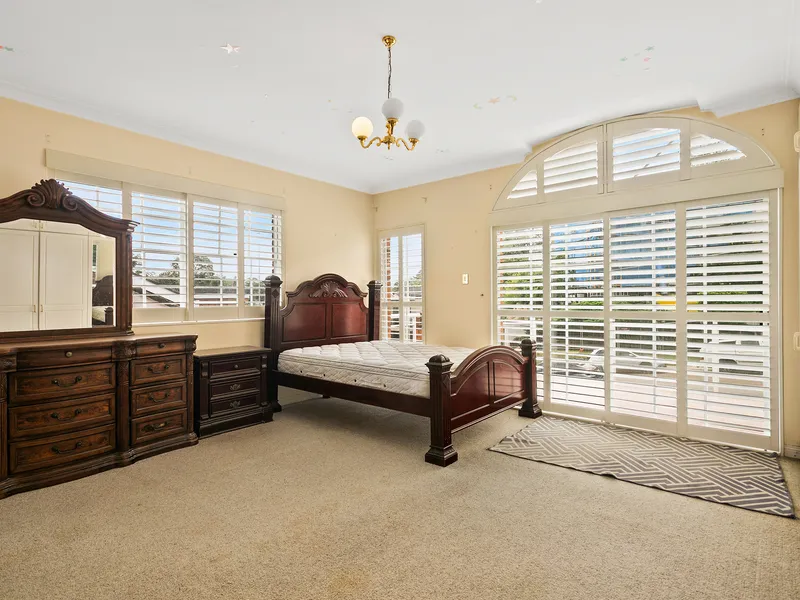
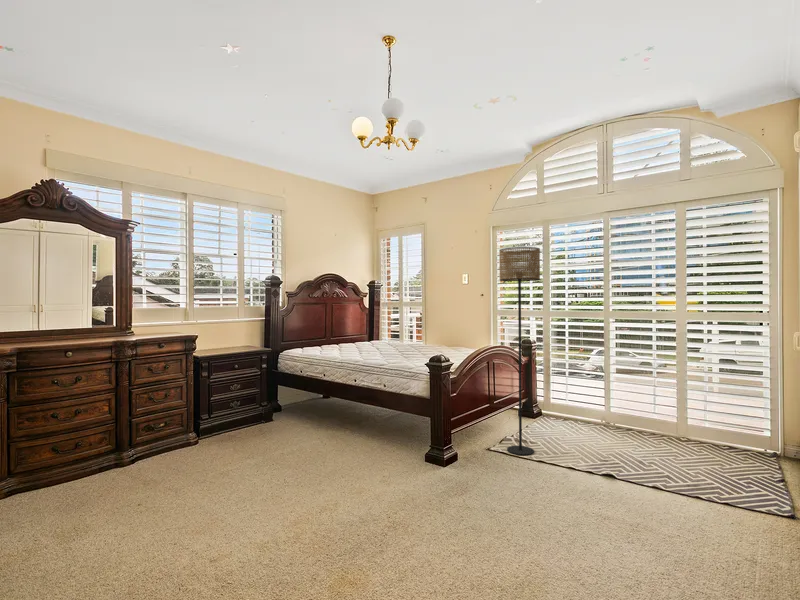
+ floor lamp [498,246,541,456]
